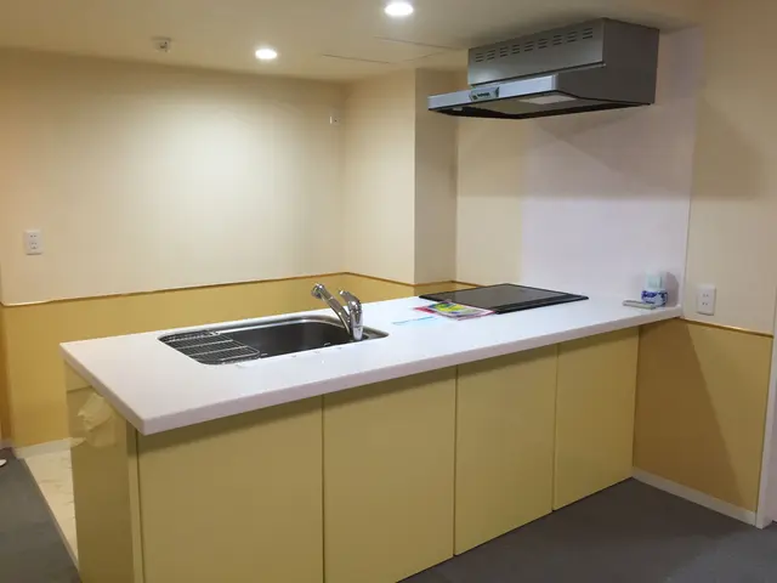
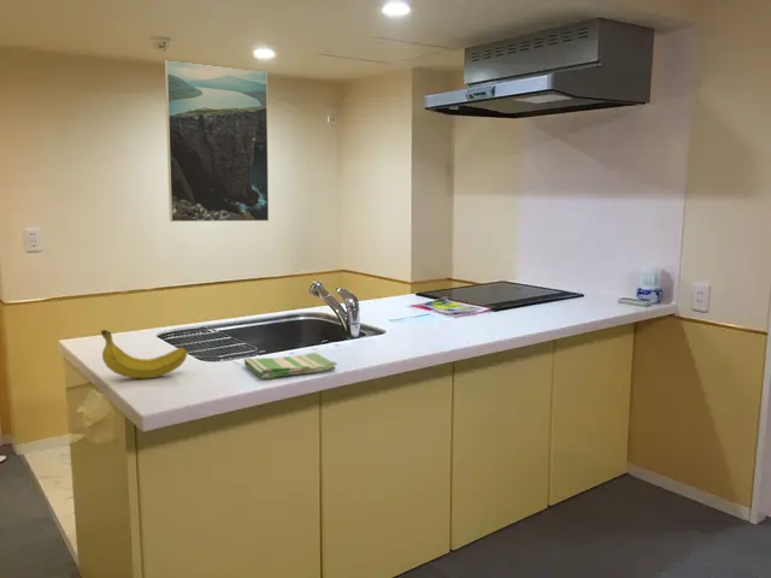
+ fruit [100,329,188,379]
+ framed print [164,59,270,223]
+ dish towel [242,352,339,381]
